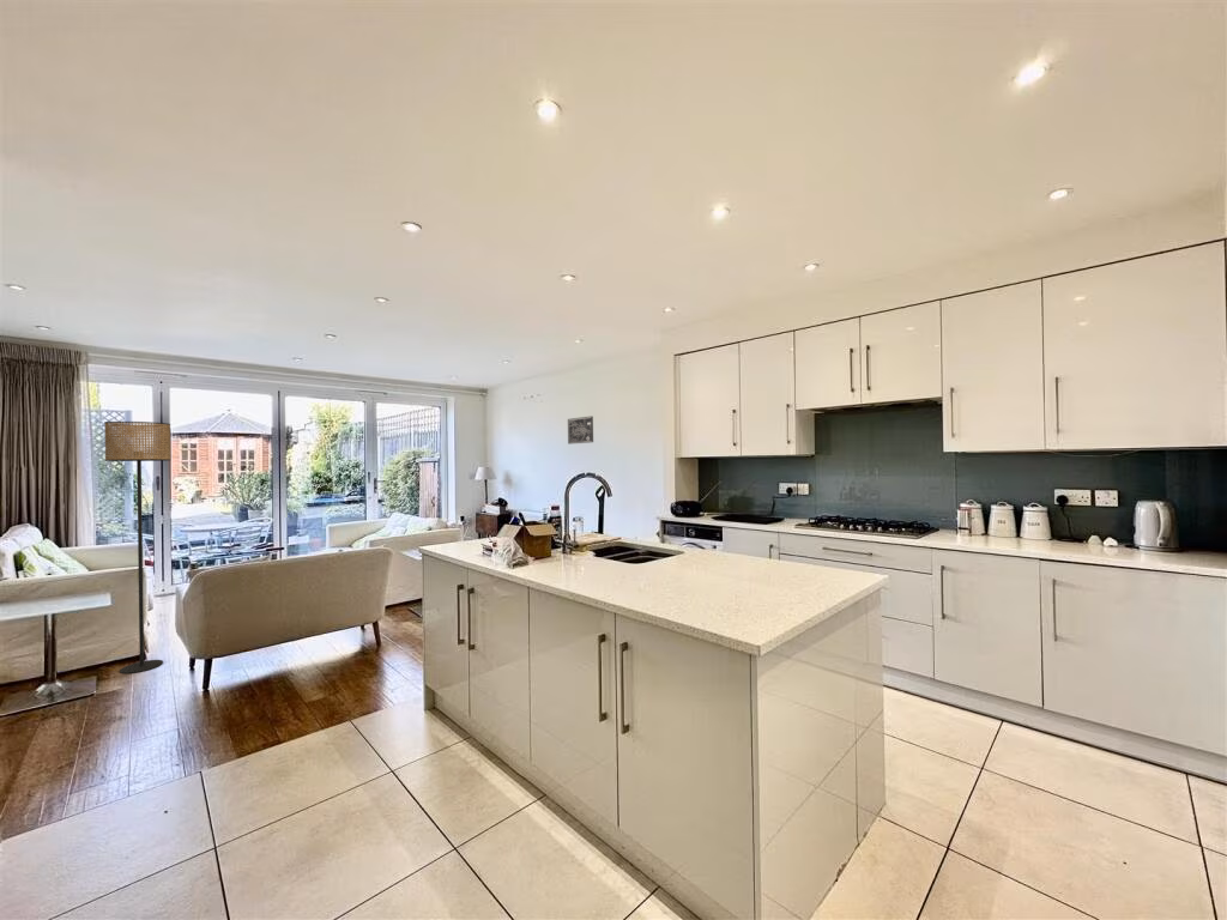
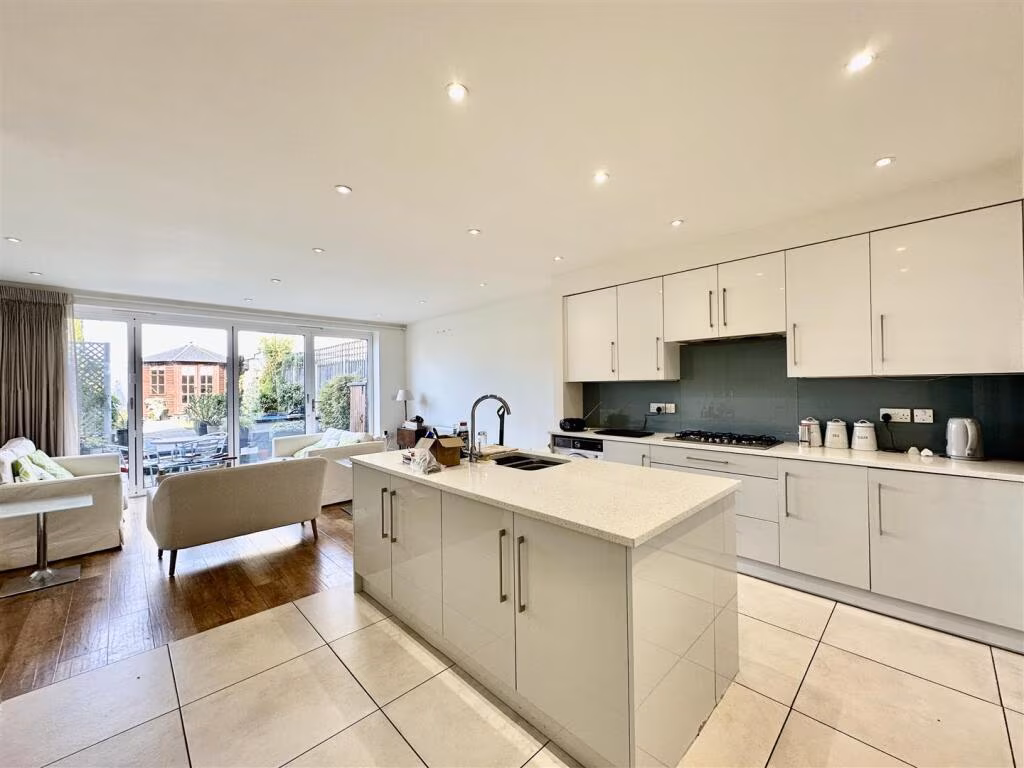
- wall art [567,414,594,446]
- floor lamp [103,420,173,674]
